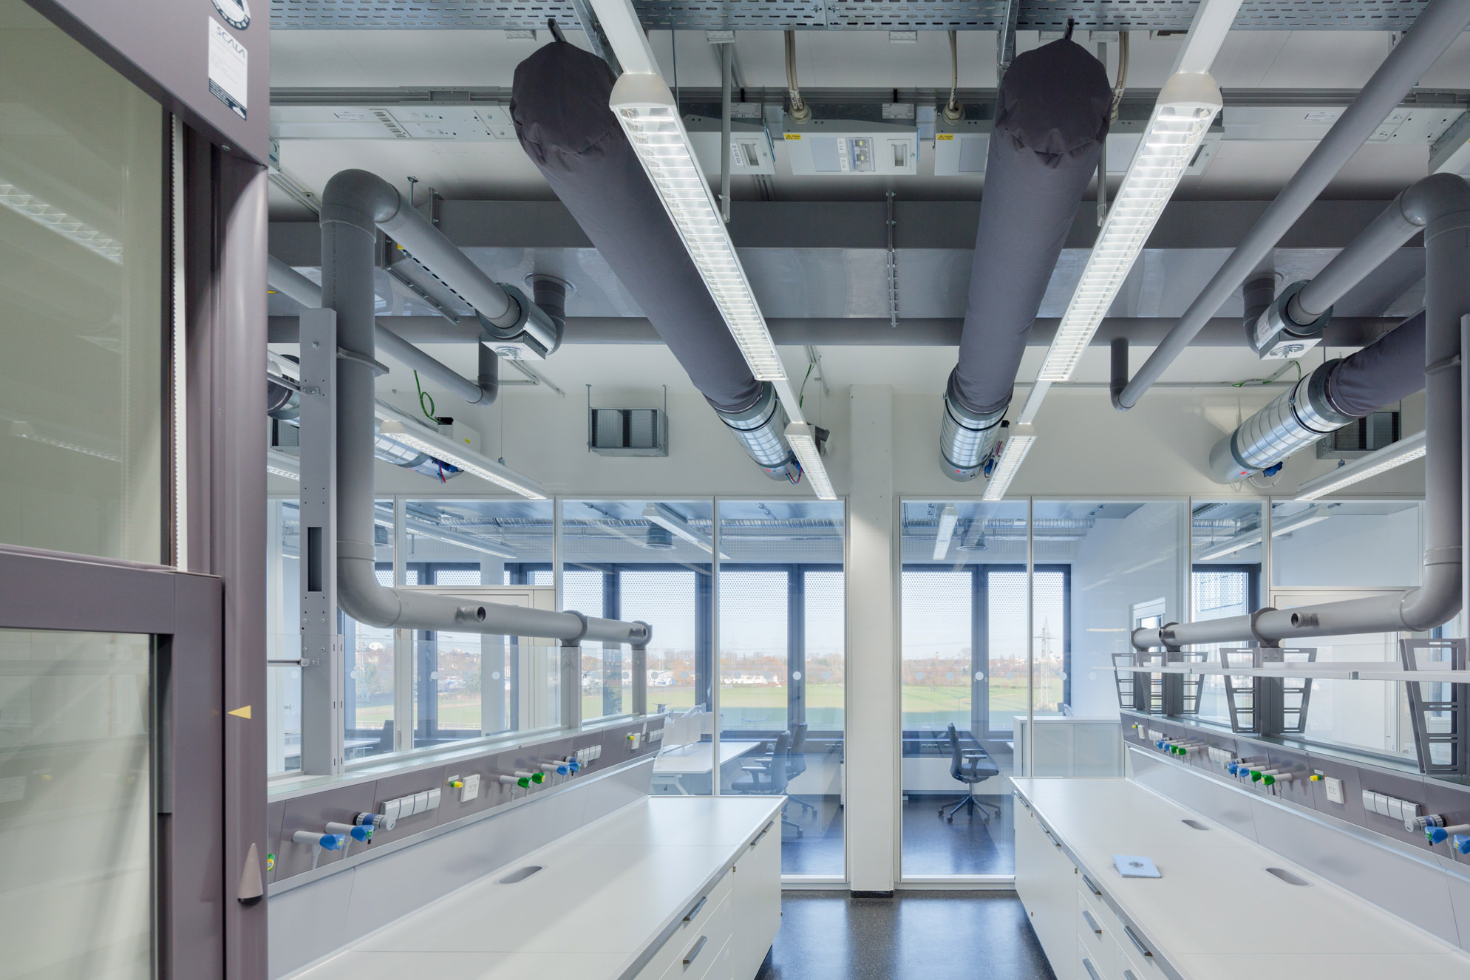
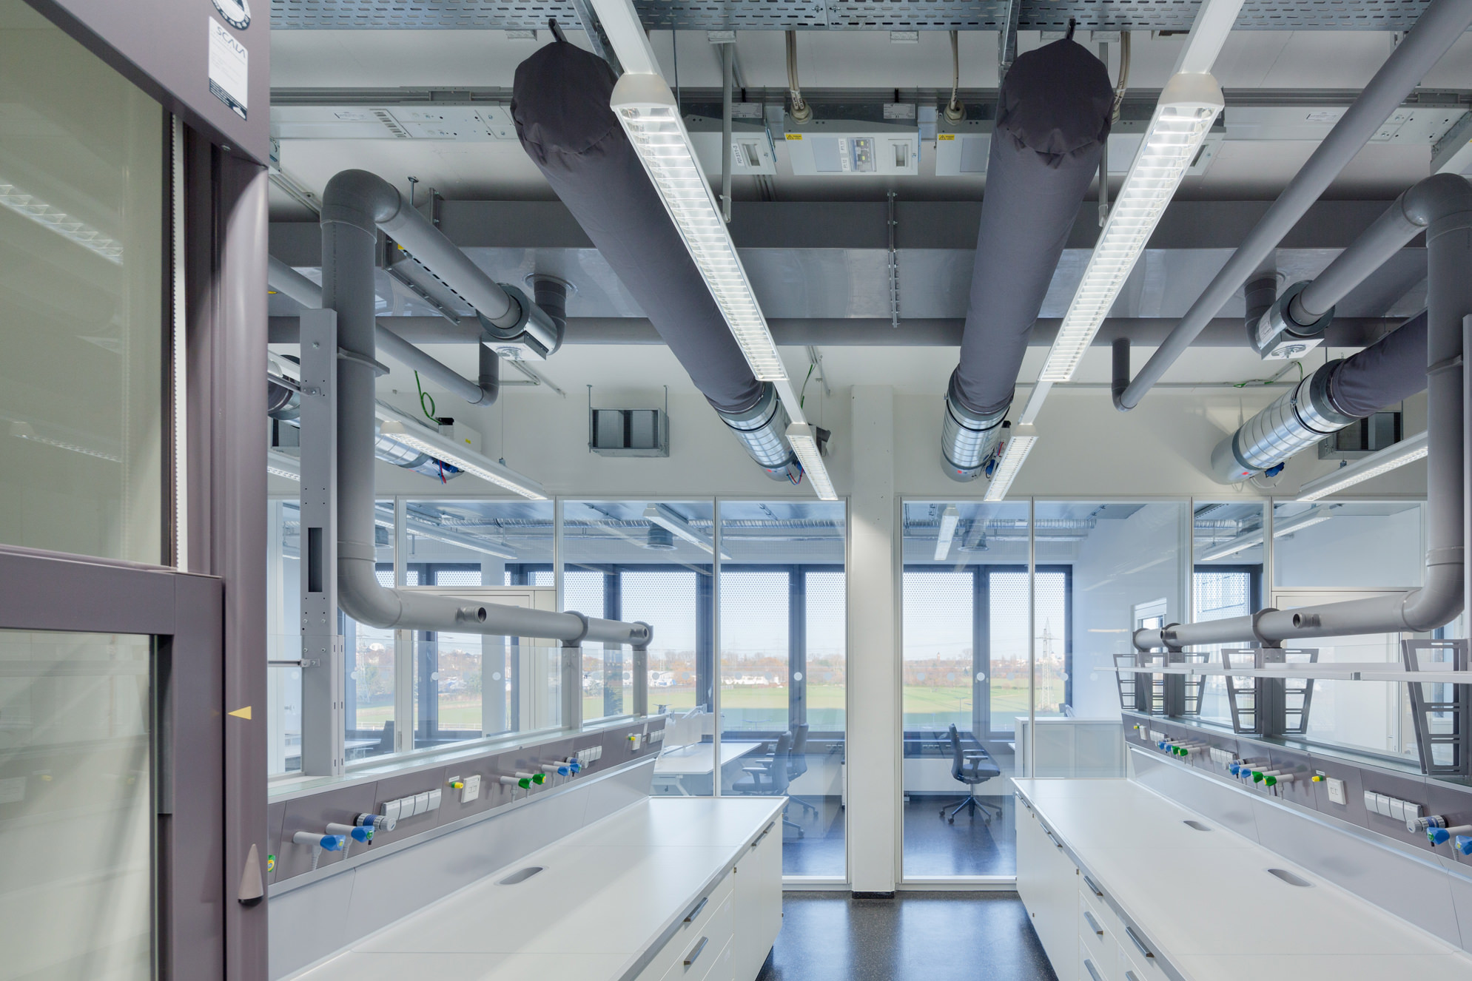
- notepad [1111,853,1162,878]
